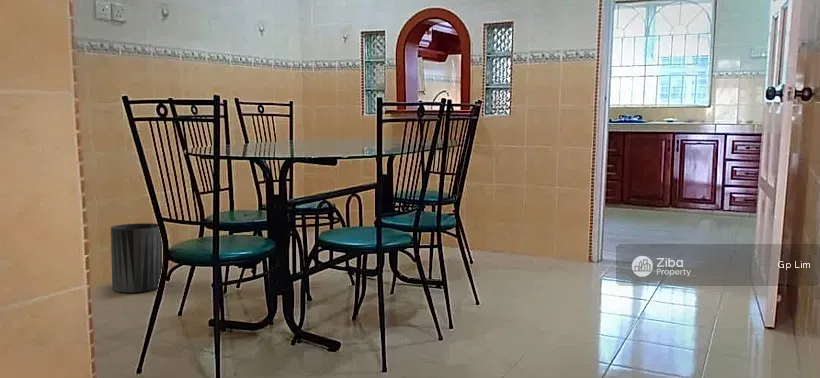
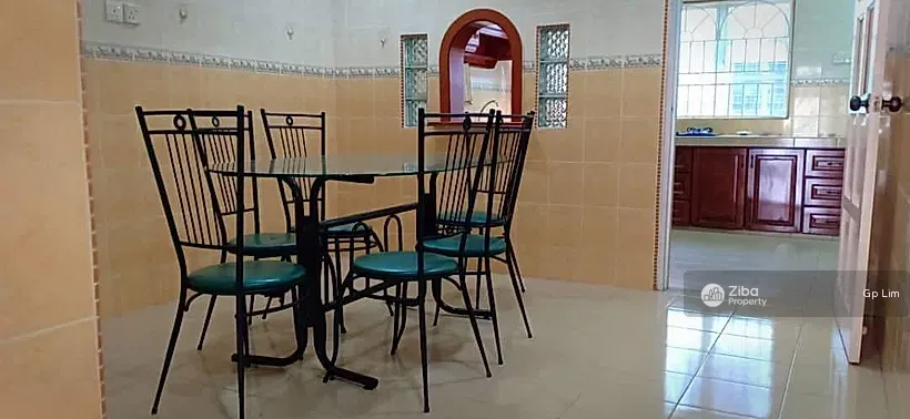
- trash can [110,222,163,293]
